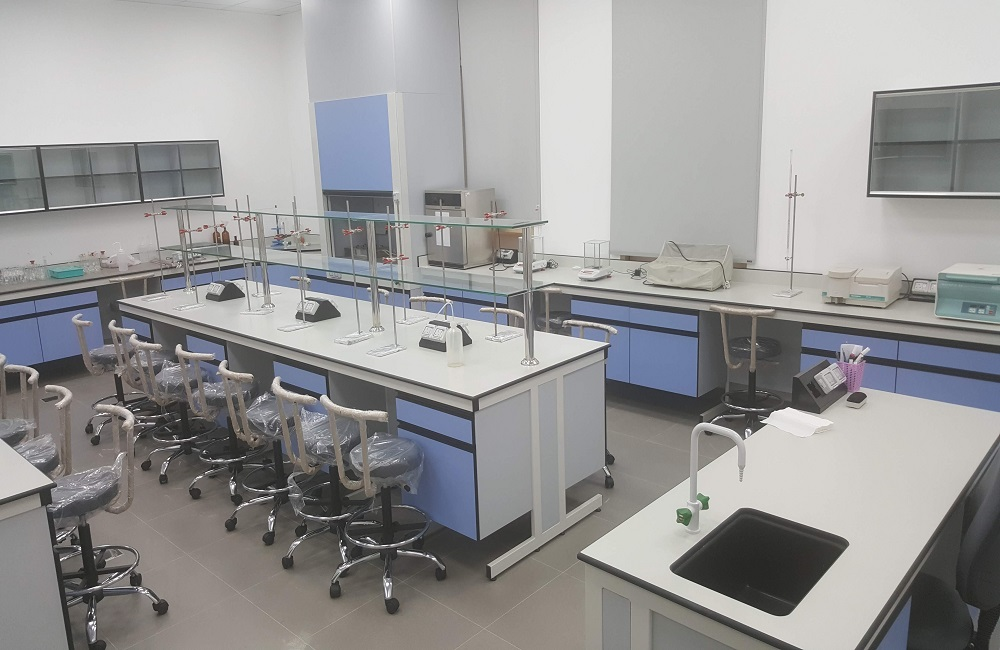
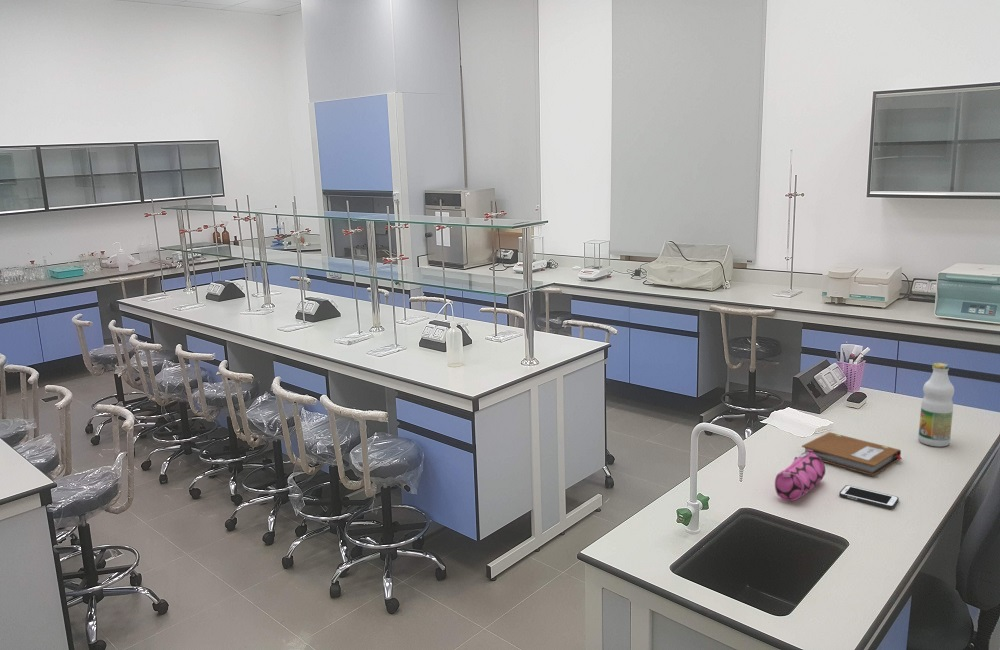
+ notebook [800,431,903,477]
+ bottle [917,362,955,448]
+ cell phone [838,484,900,509]
+ pencil case [774,449,826,502]
